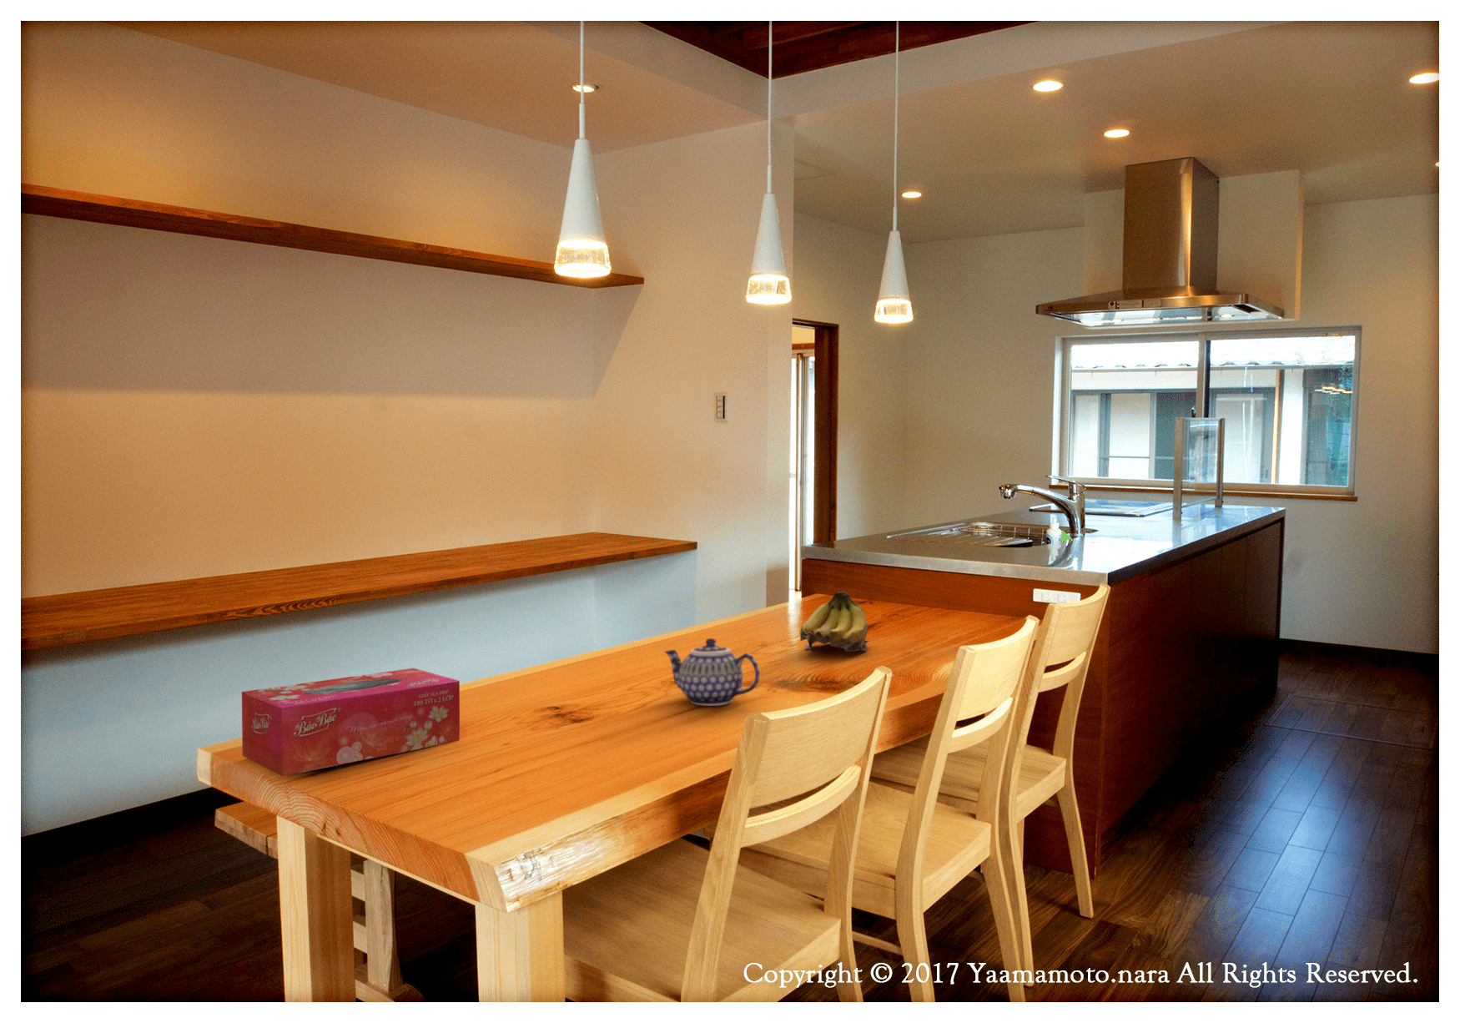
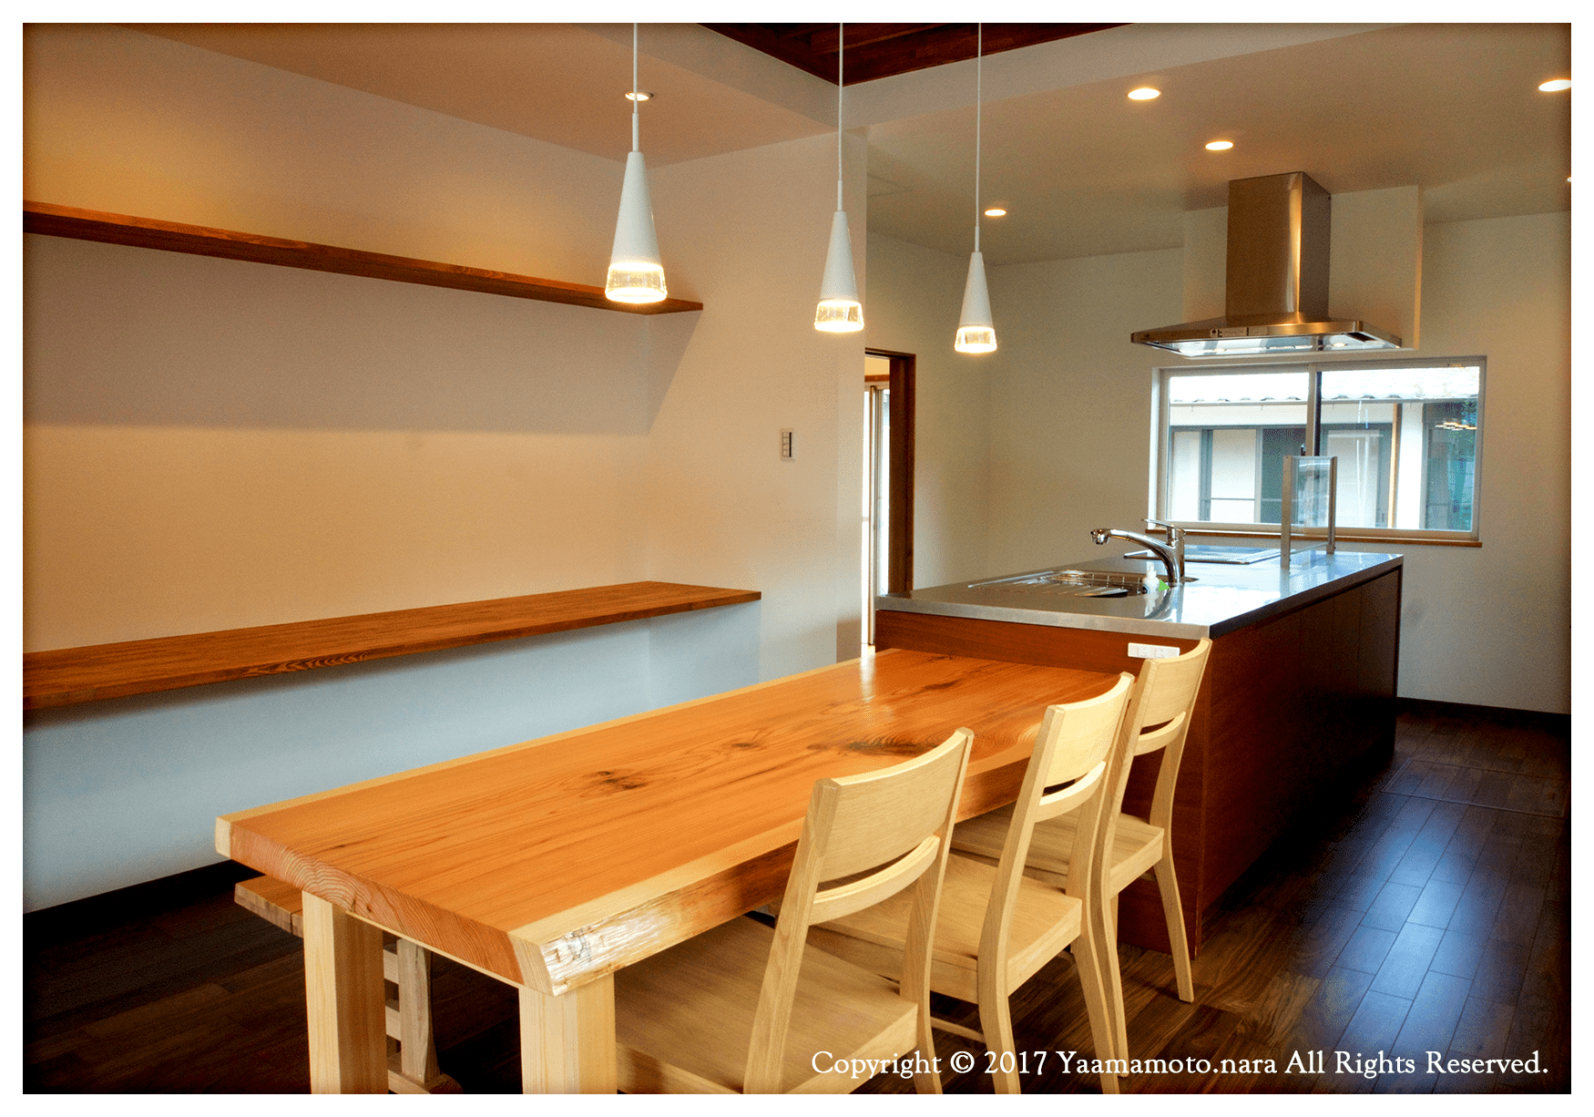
- fruit [799,590,870,652]
- teapot [663,638,761,707]
- tissue box [241,668,460,777]
